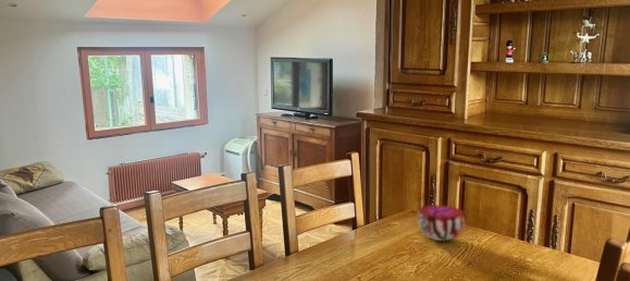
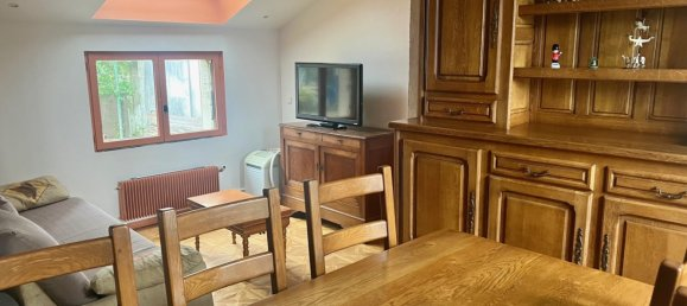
- decorative bowl [417,204,466,242]
